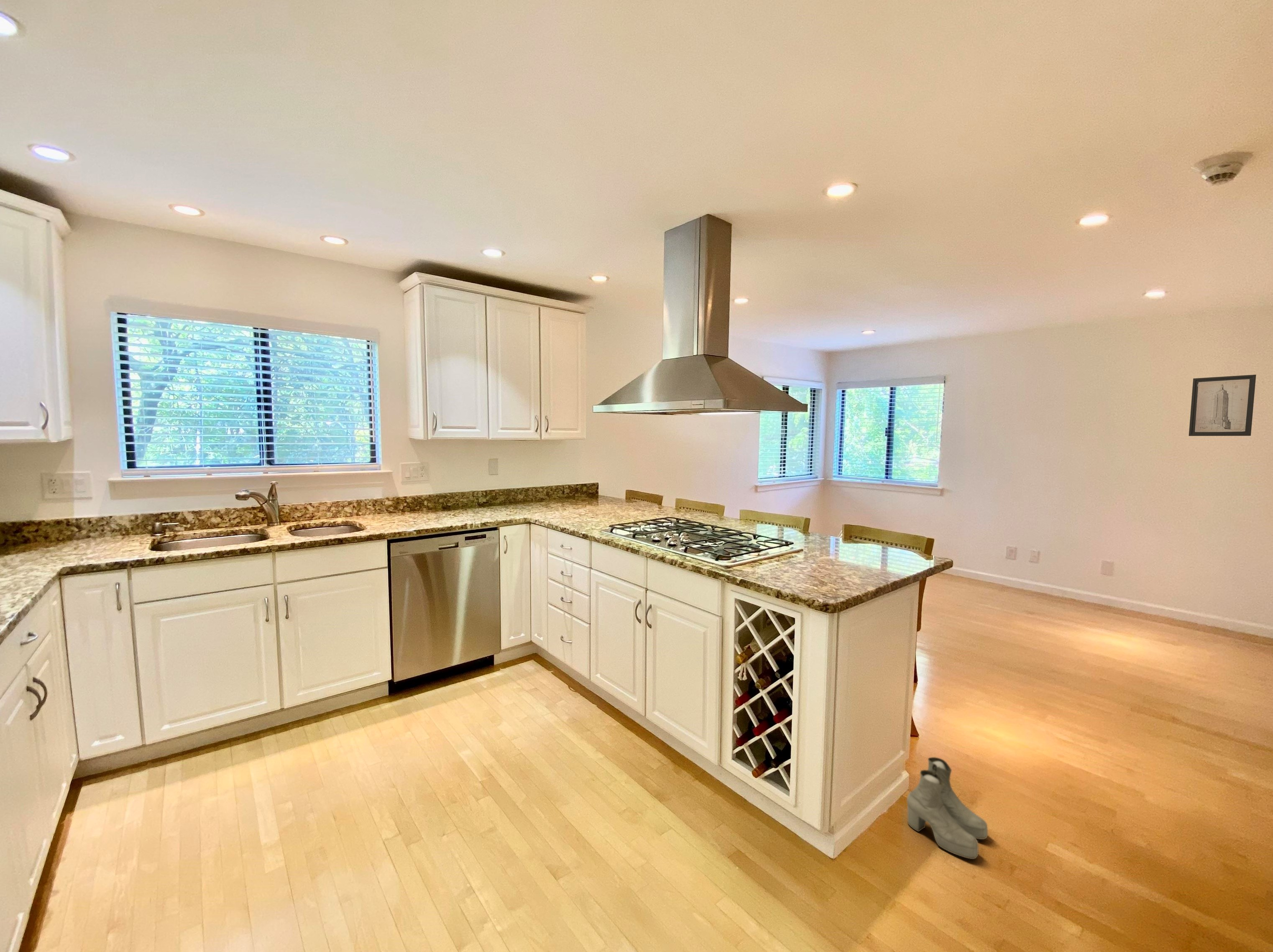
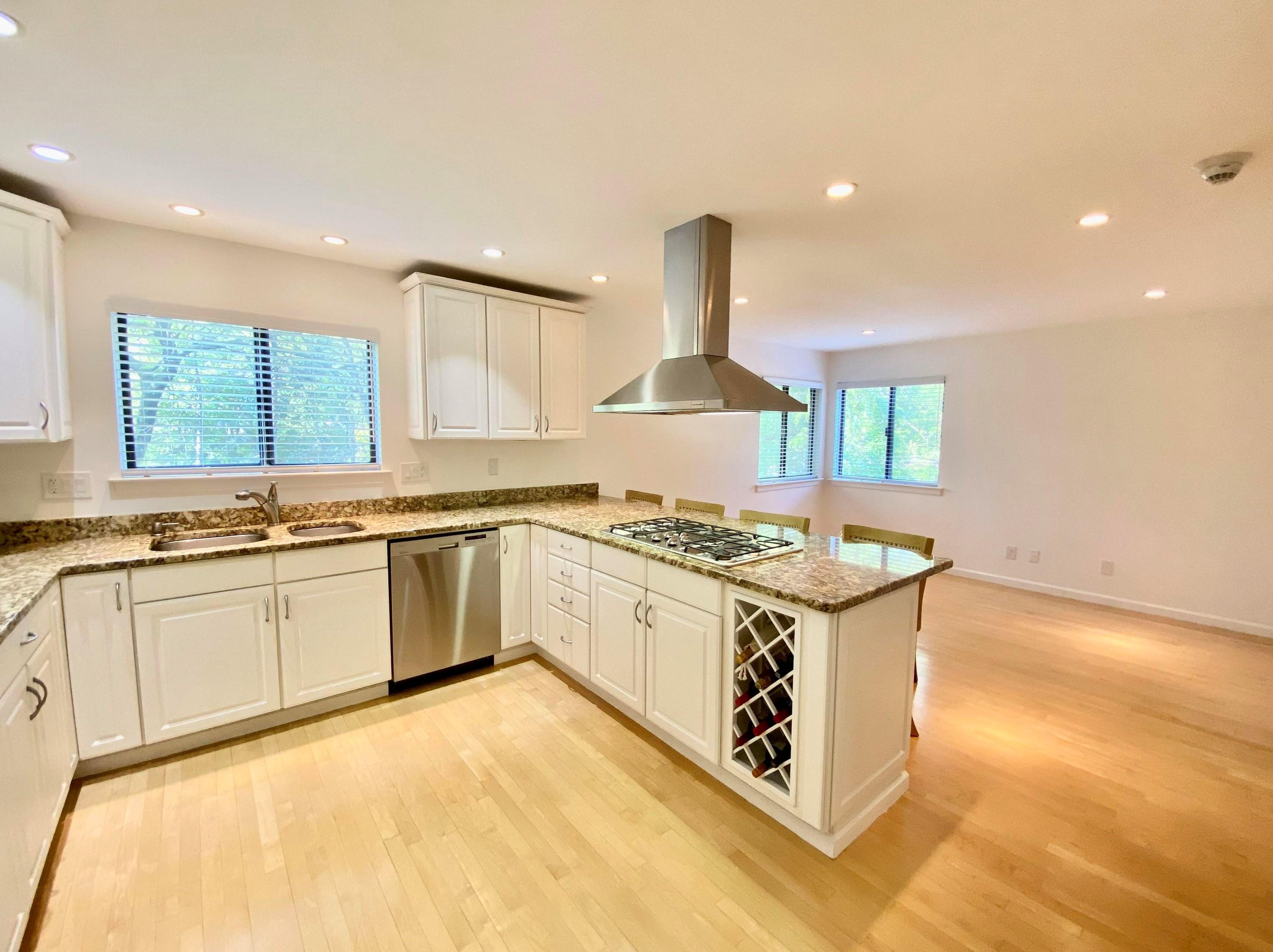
- boots [907,757,988,860]
- wall art [1189,374,1256,436]
